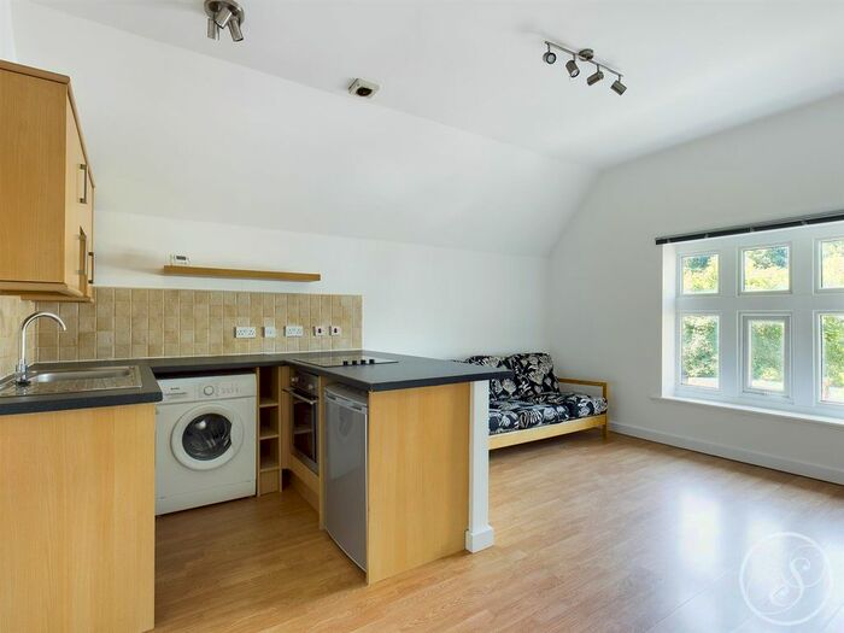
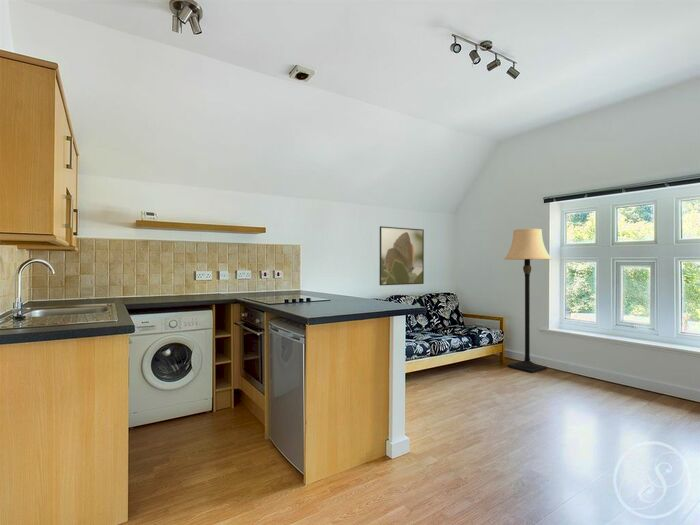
+ lamp [503,228,553,374]
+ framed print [379,225,425,286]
